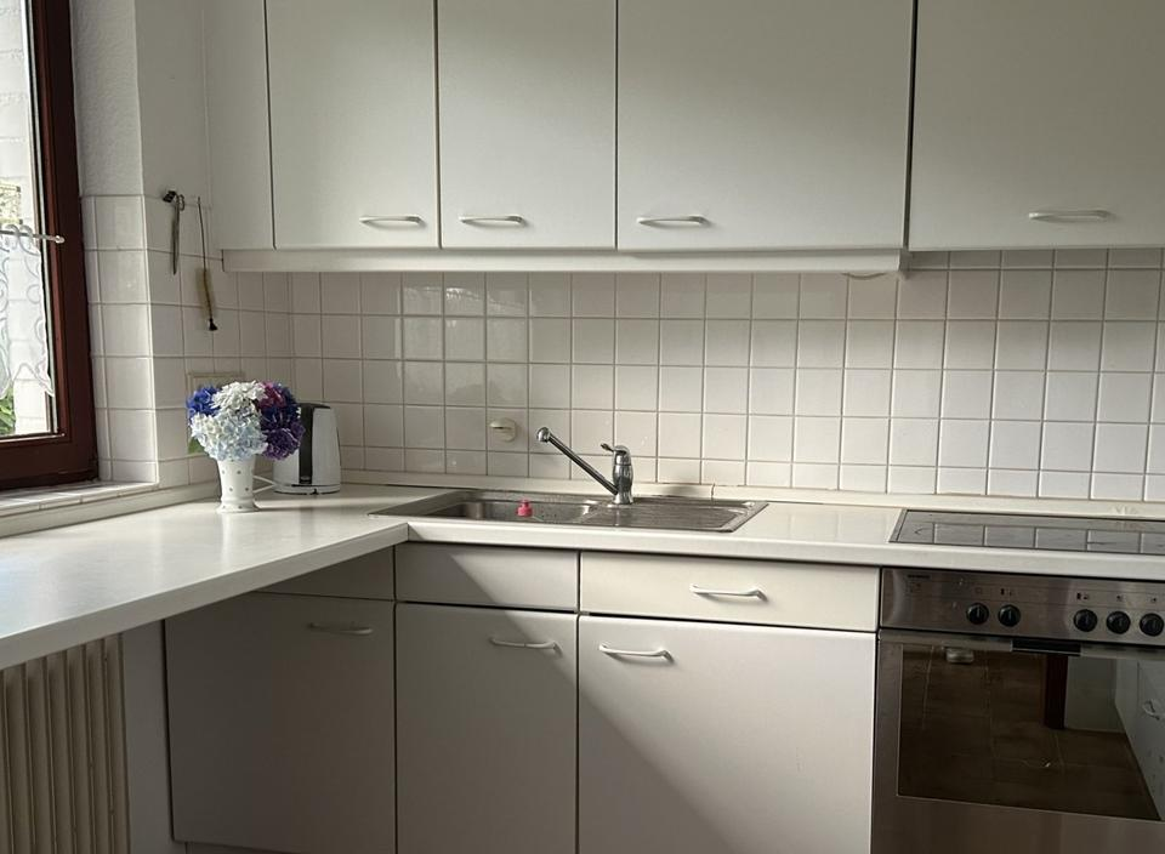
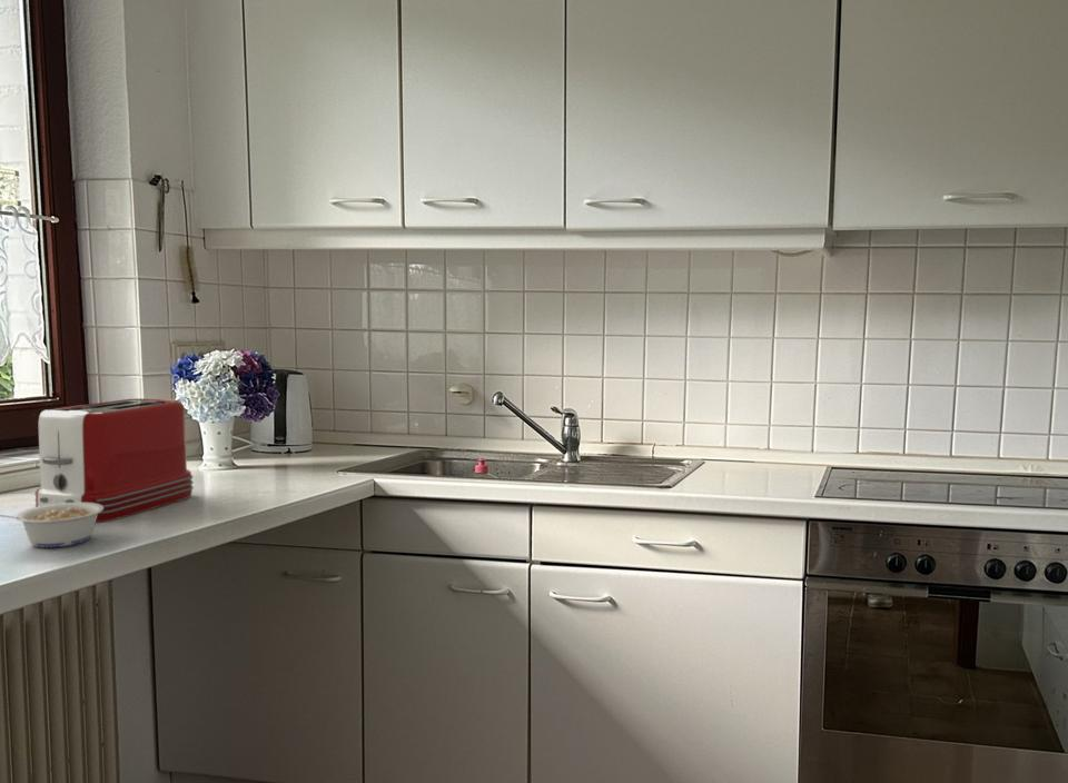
+ legume [0,503,103,548]
+ toaster [33,397,195,524]
